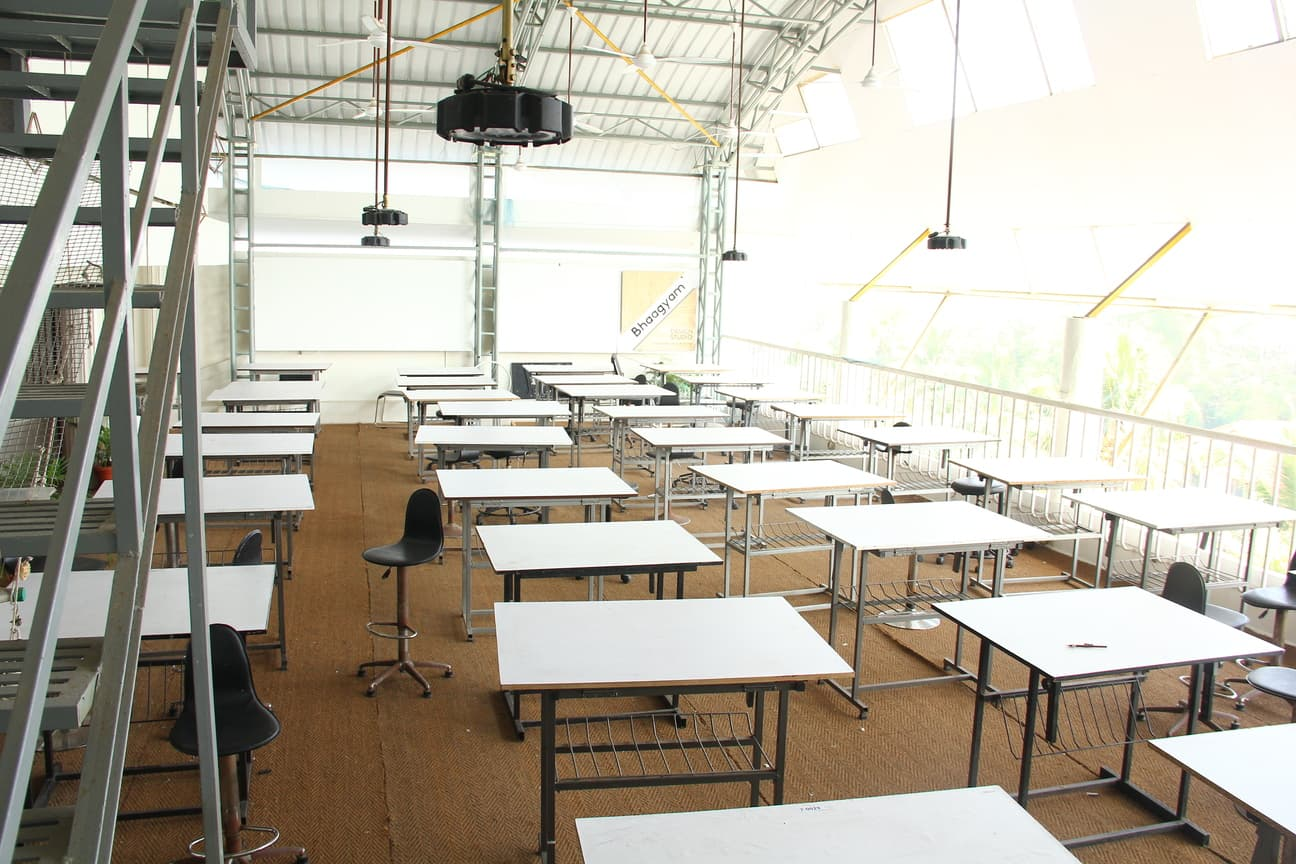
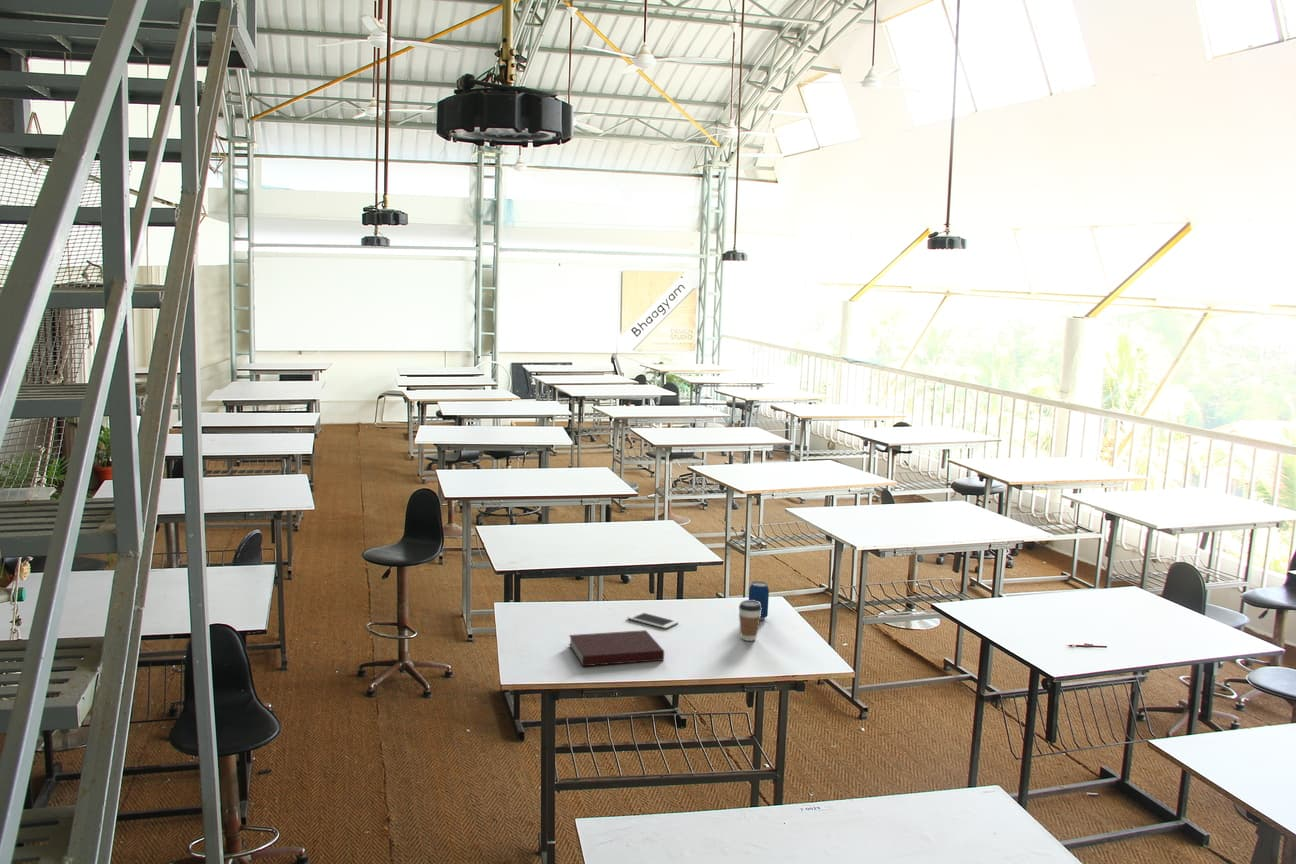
+ notebook [568,629,665,667]
+ cell phone [626,611,679,630]
+ beverage can [748,580,770,621]
+ coffee cup [738,599,762,642]
